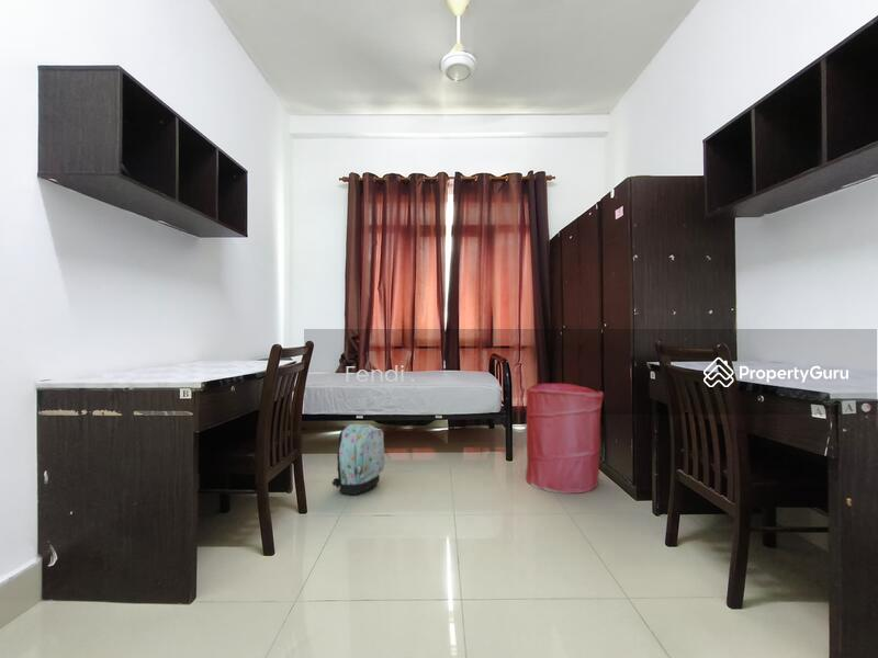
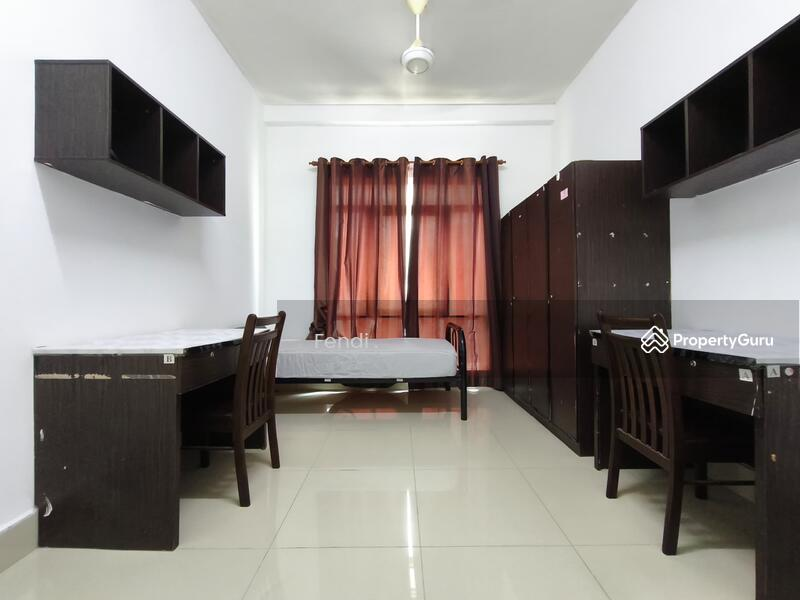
- laundry hamper [525,383,605,495]
- backpack [331,423,386,496]
